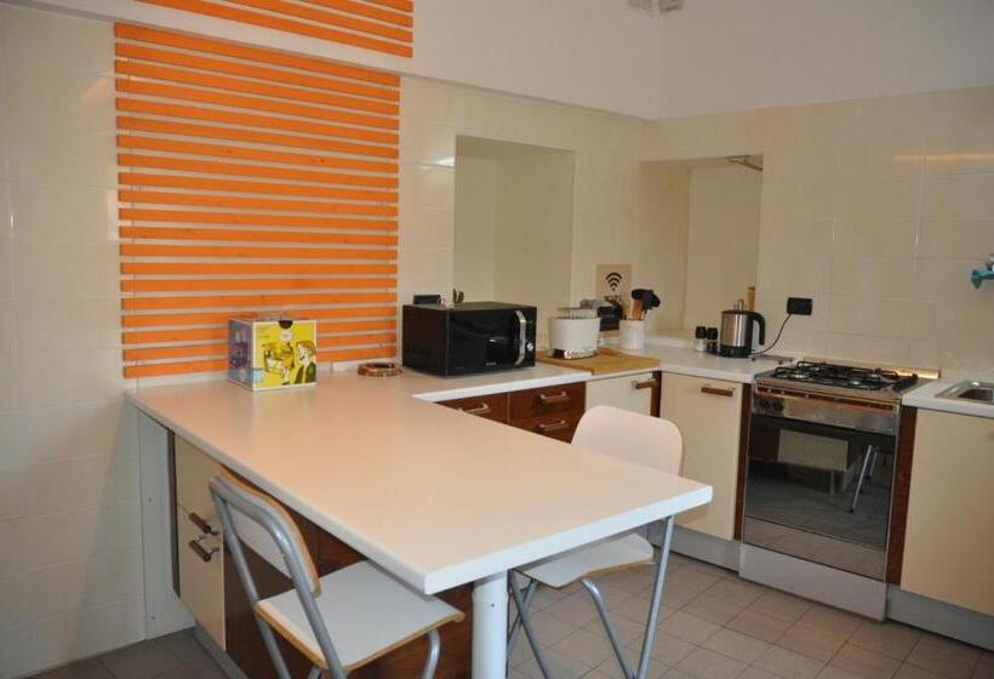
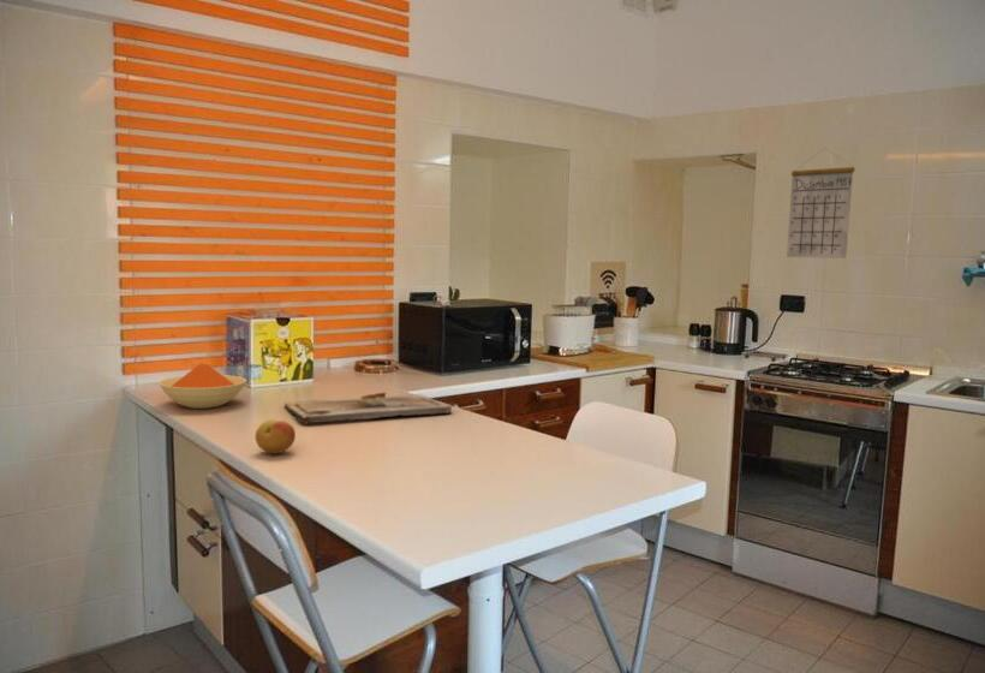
+ calendar [786,147,856,260]
+ cutting board [283,392,453,424]
+ bowl [157,363,247,410]
+ fruit [255,418,297,454]
